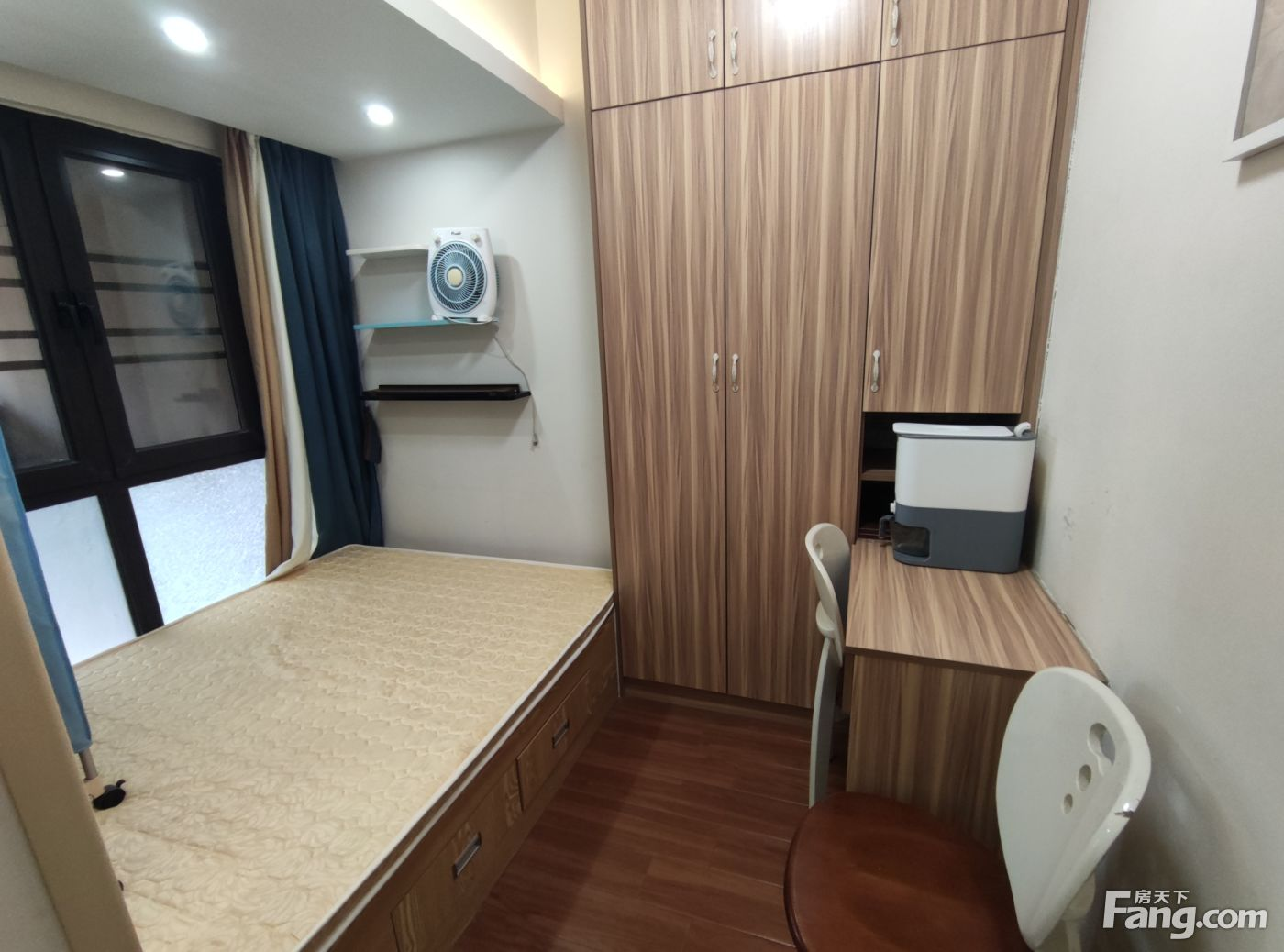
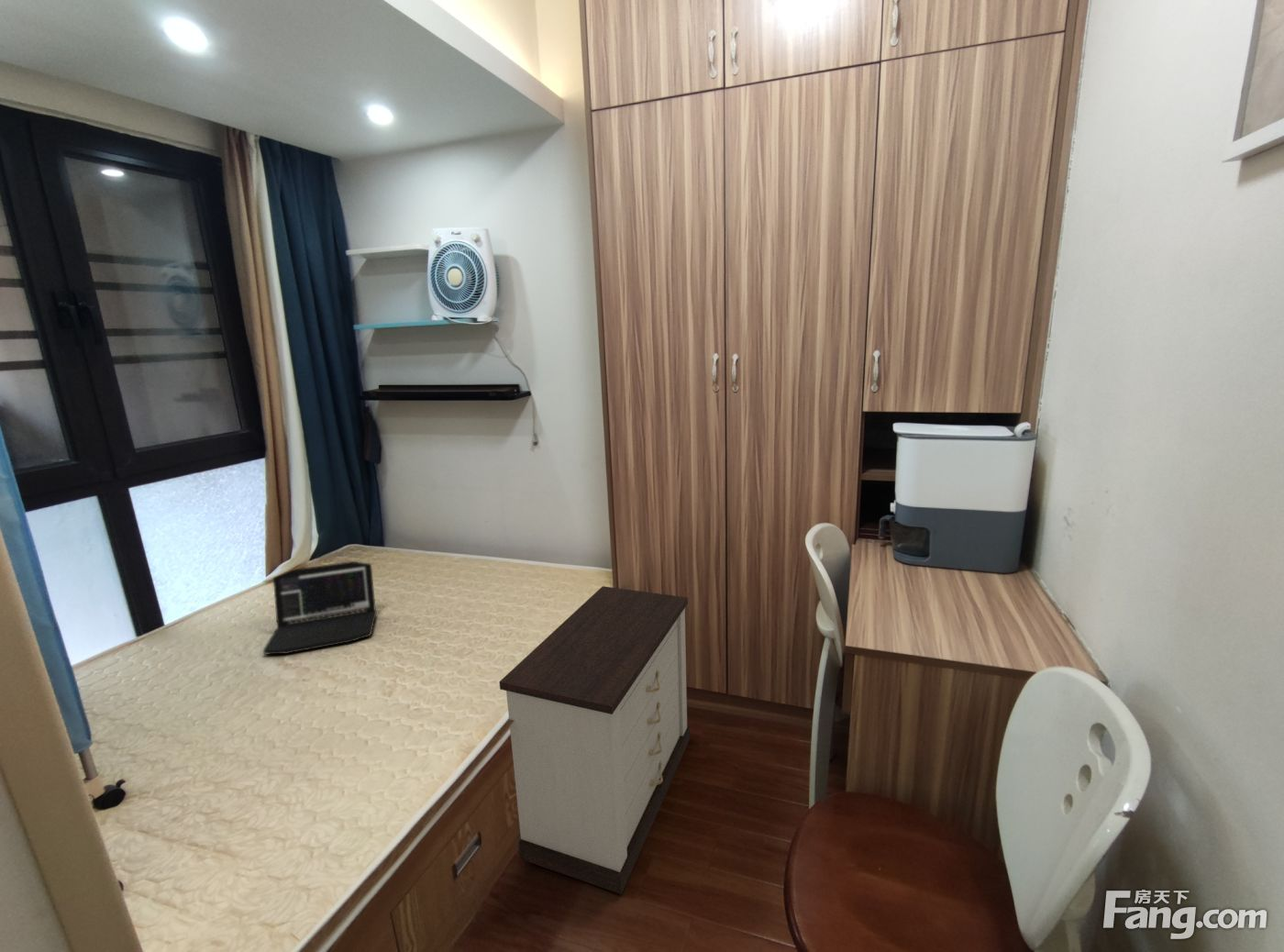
+ laptop [262,560,378,656]
+ nightstand [499,585,691,895]
